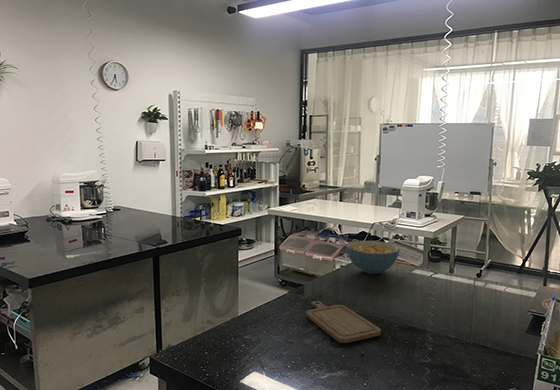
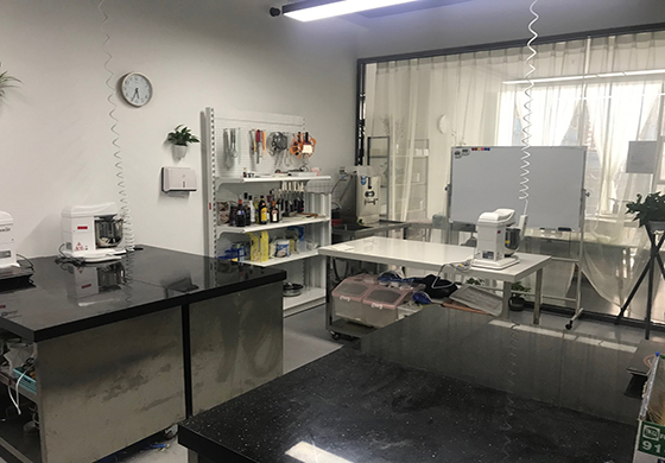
- chopping board [305,300,382,344]
- cereal bowl [345,240,401,275]
